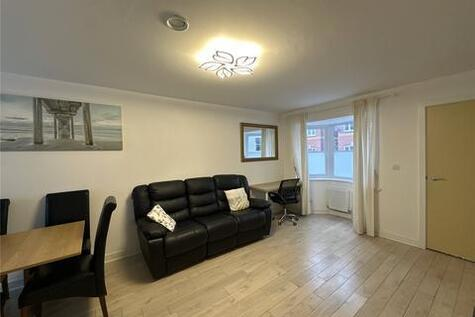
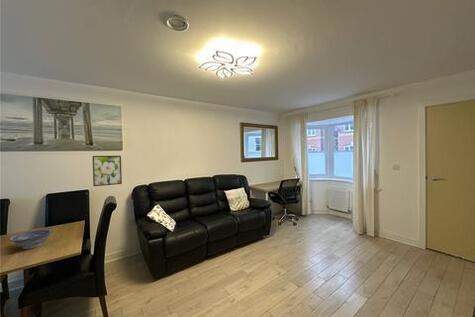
+ decorative bowl [8,228,54,250]
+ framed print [92,155,123,187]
